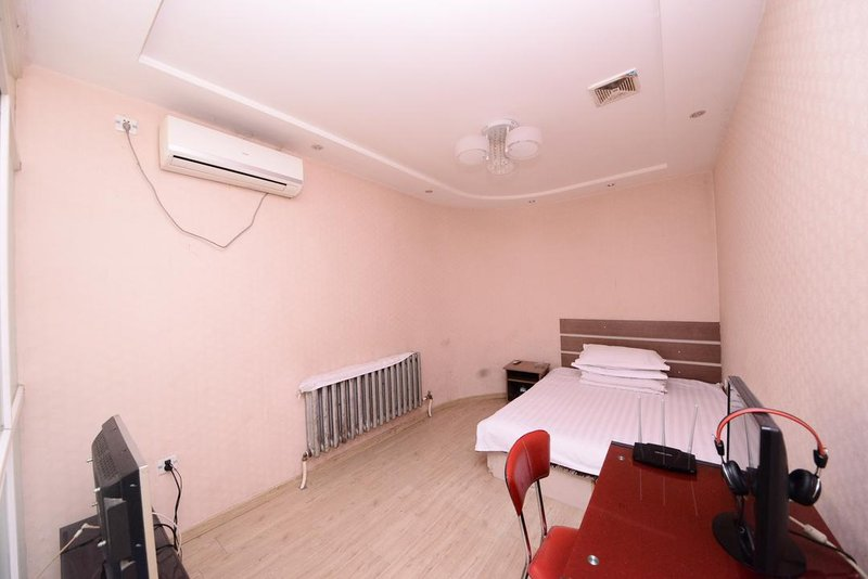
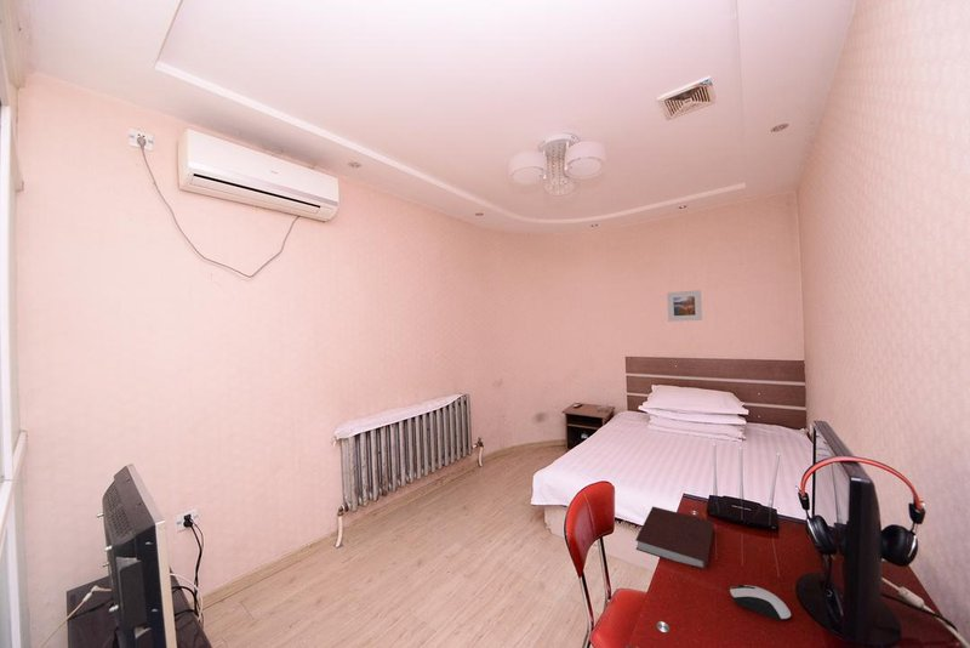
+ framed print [666,289,703,323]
+ computer mouse [729,584,792,621]
+ notebook [634,505,714,570]
